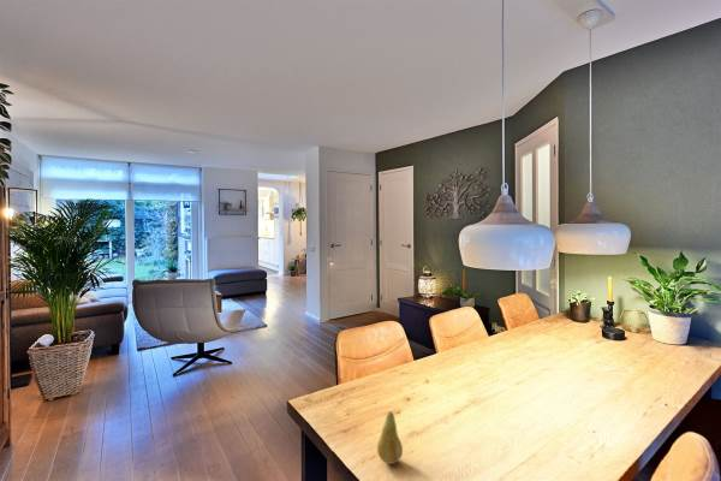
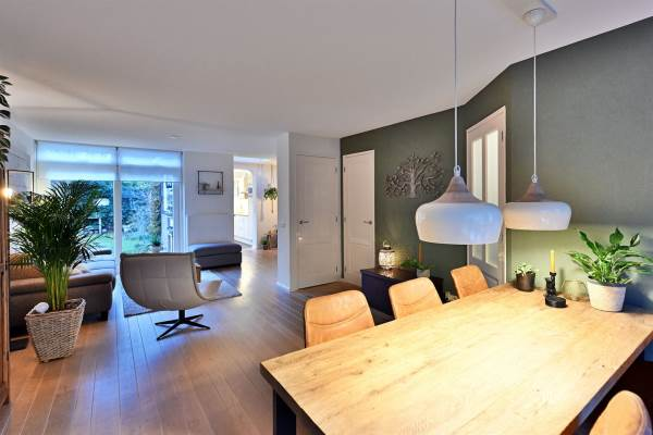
- fruit [376,410,404,465]
